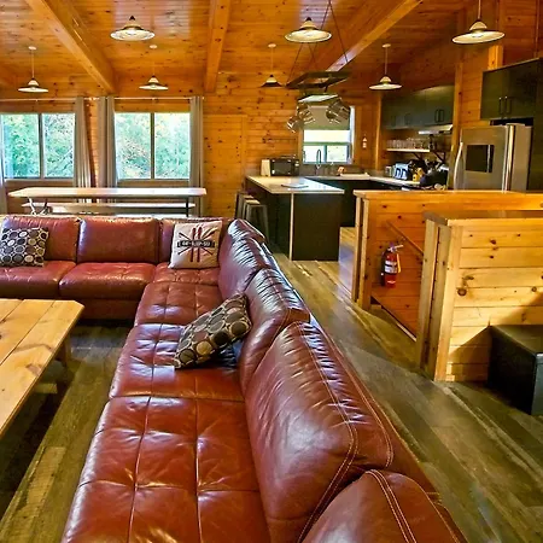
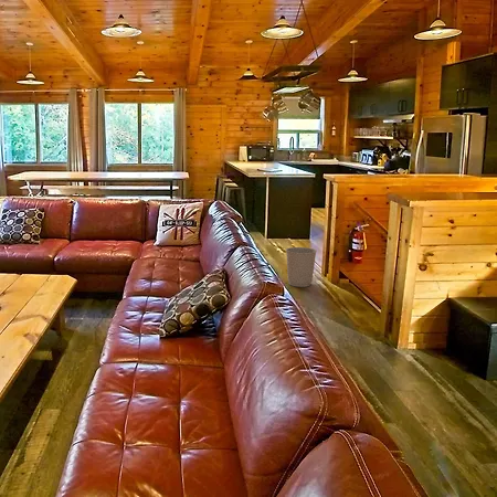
+ trash can [285,246,318,288]
